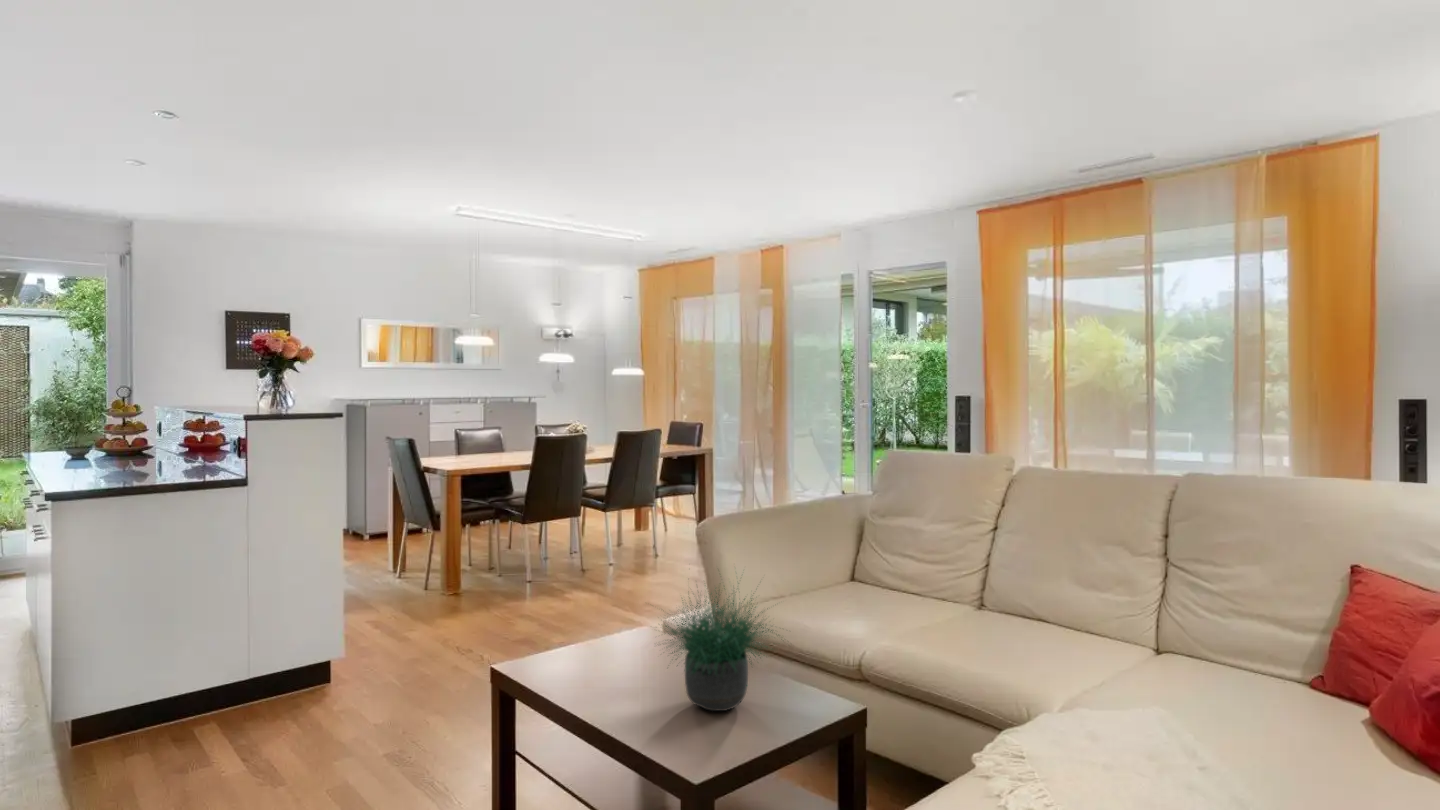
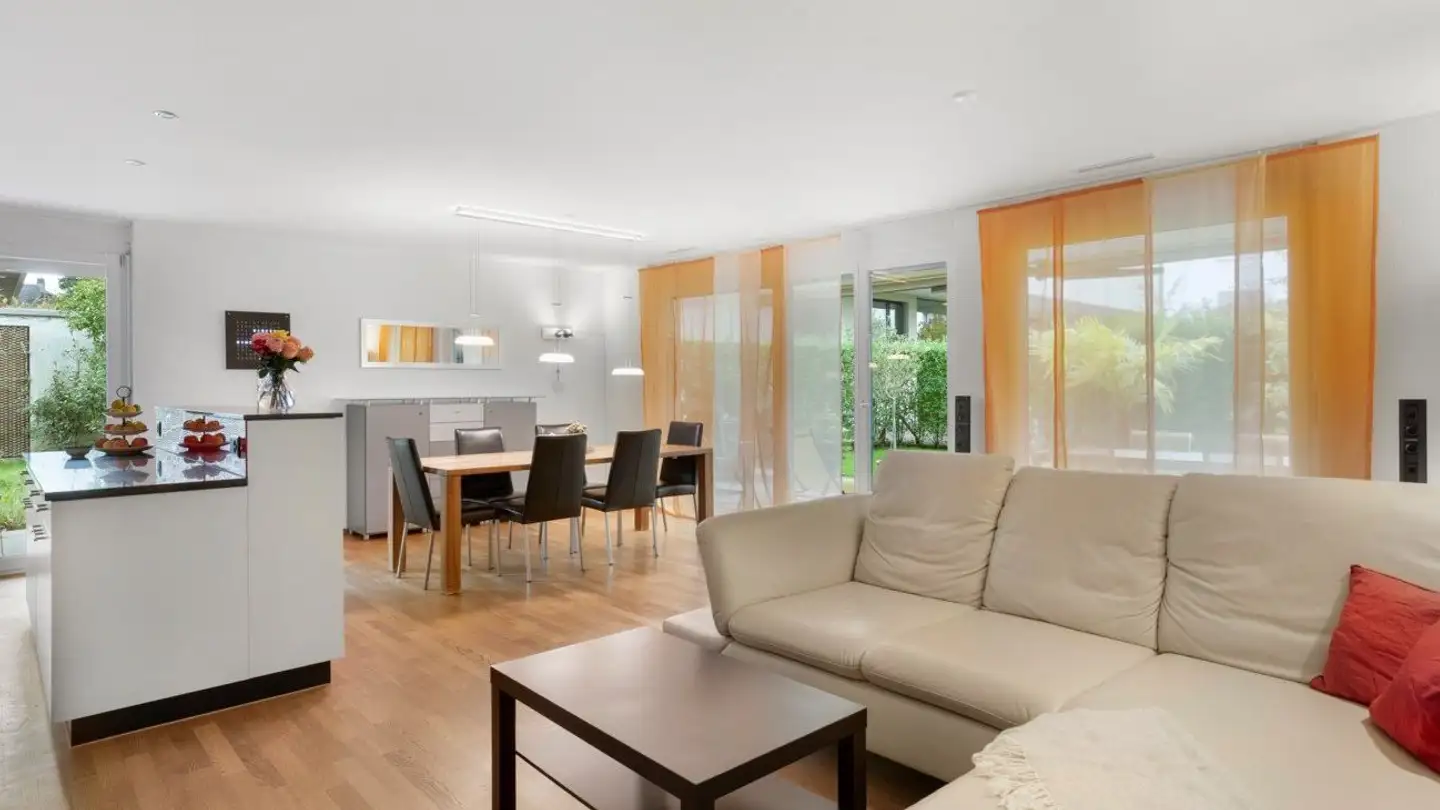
- potted plant [646,564,794,712]
